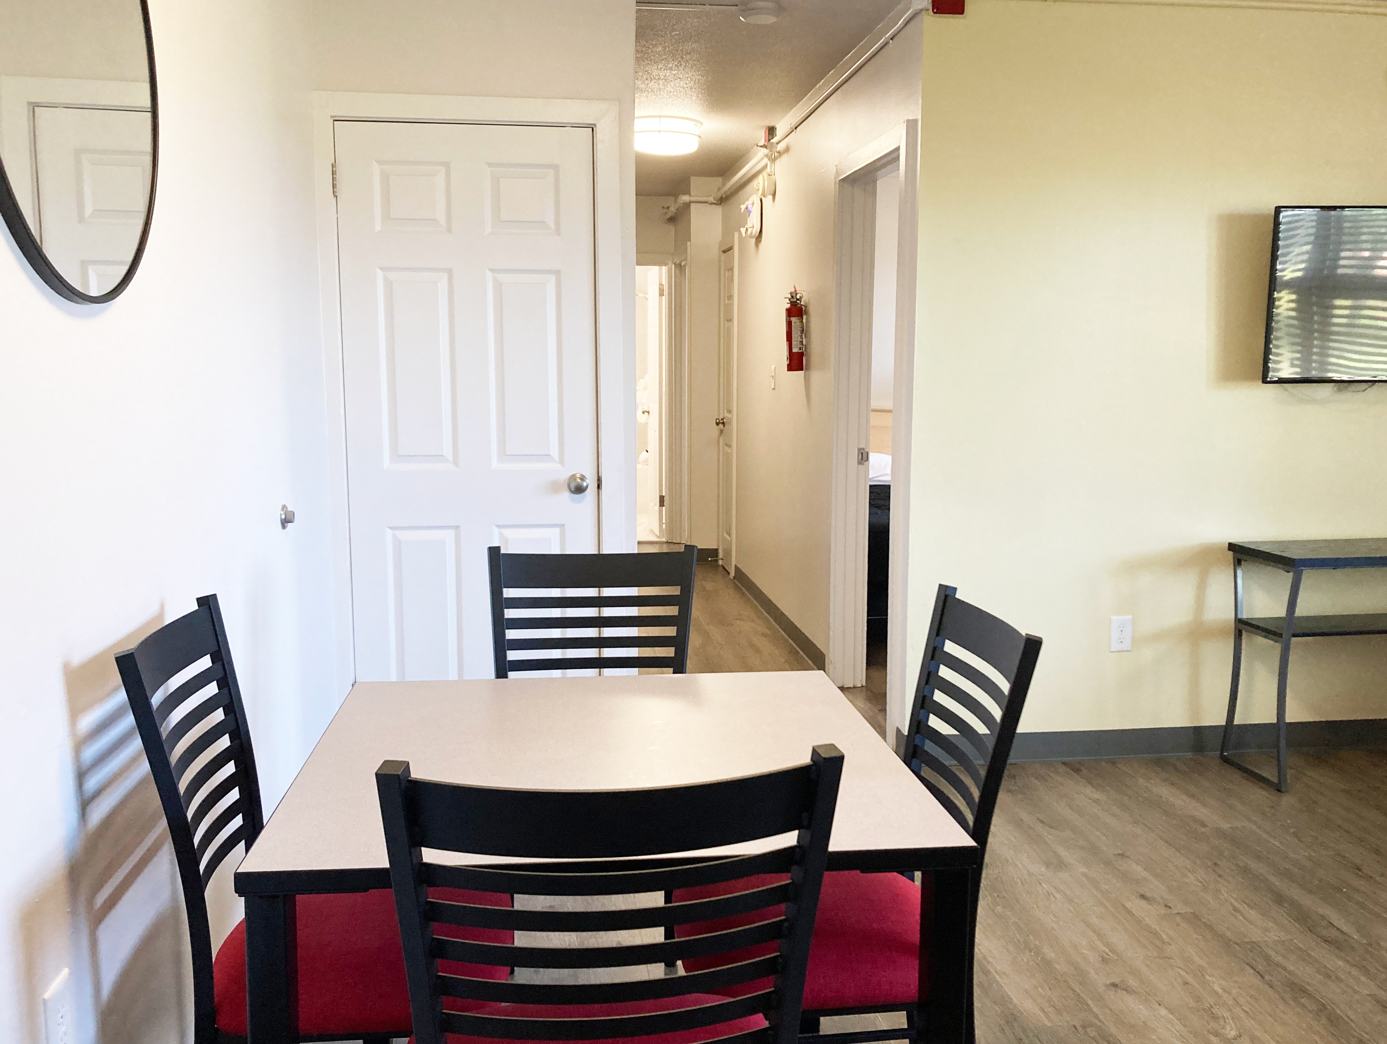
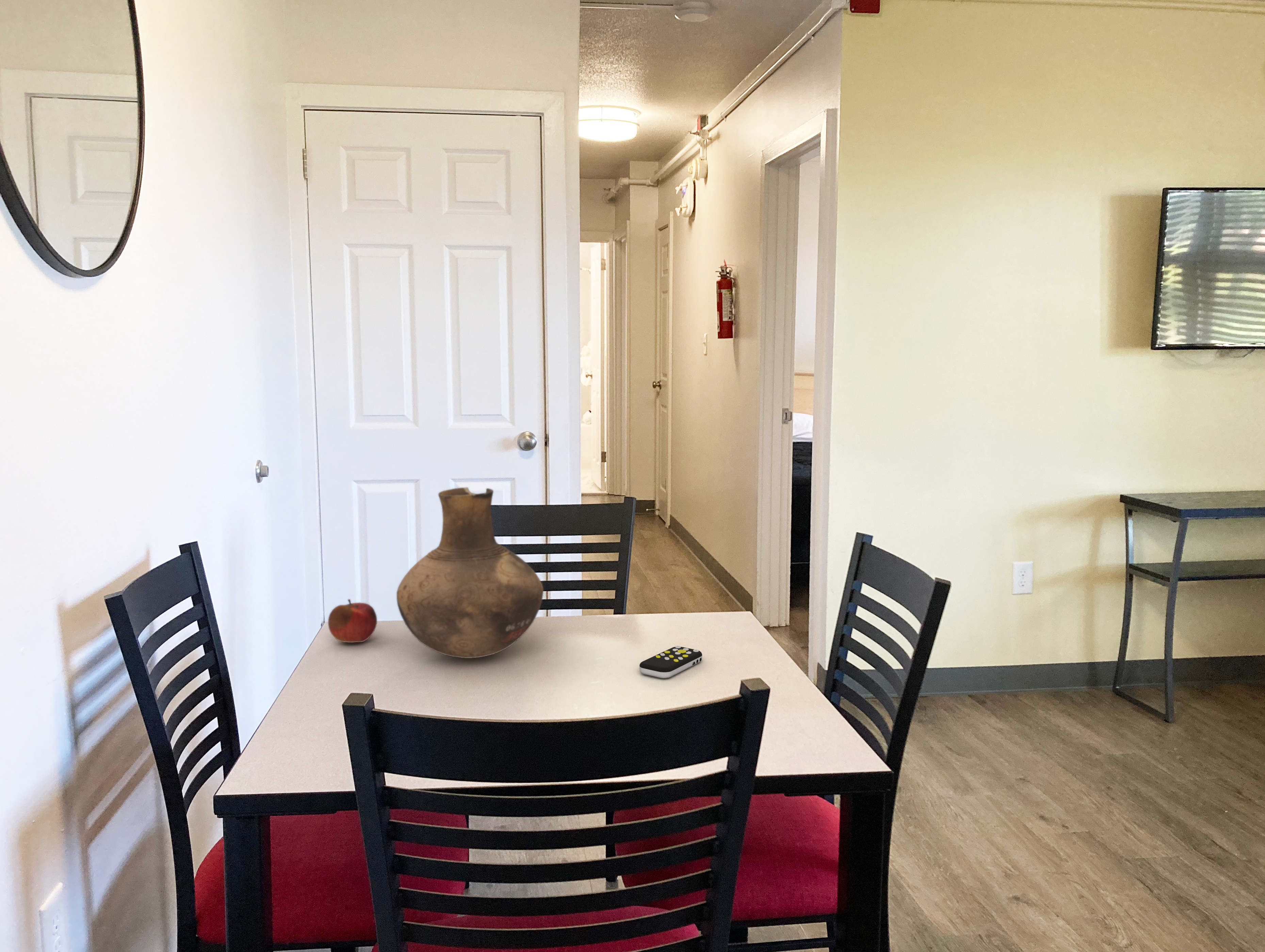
+ remote control [639,645,702,679]
+ vase [396,487,544,659]
+ fruit [328,599,377,643]
